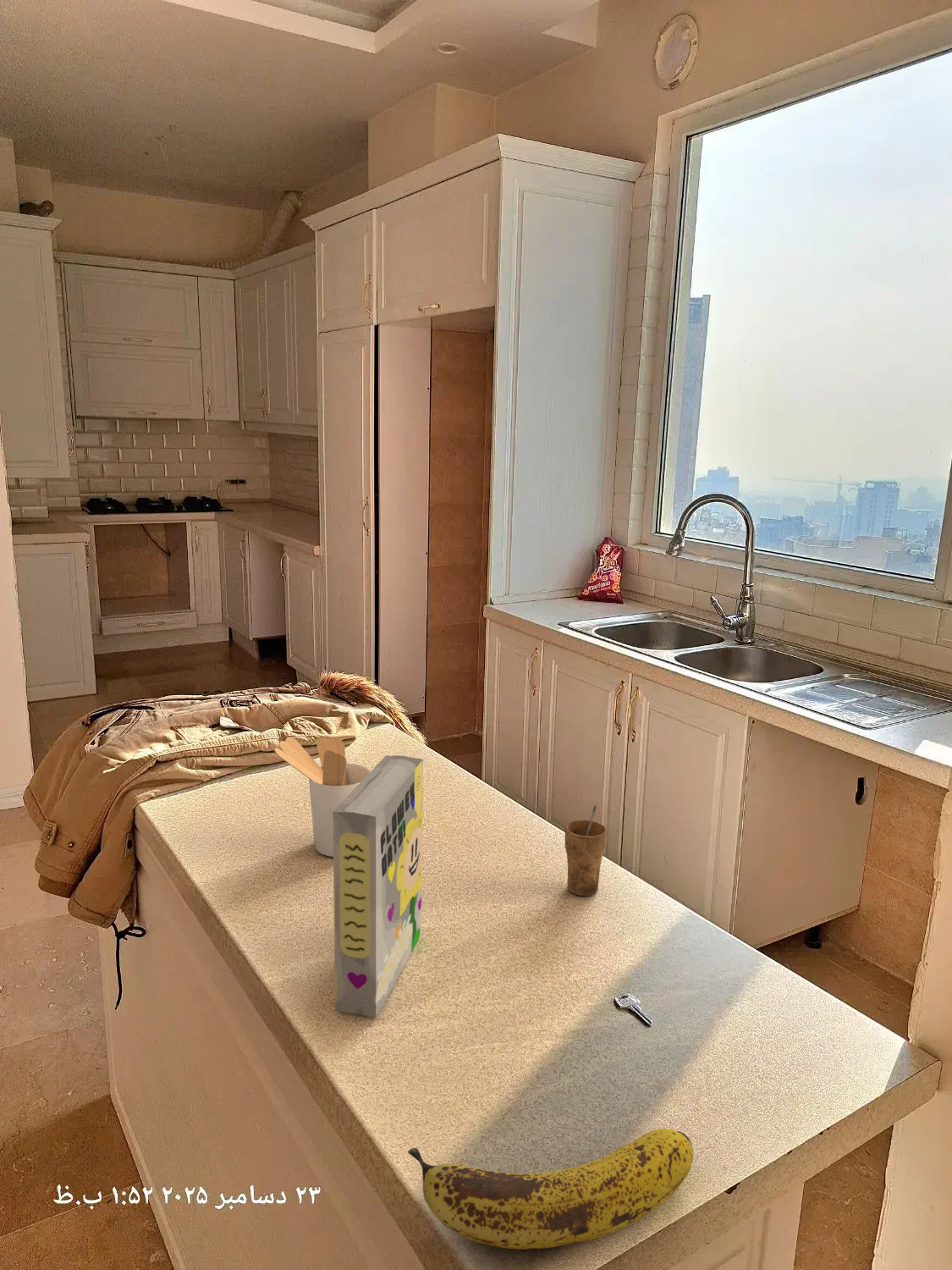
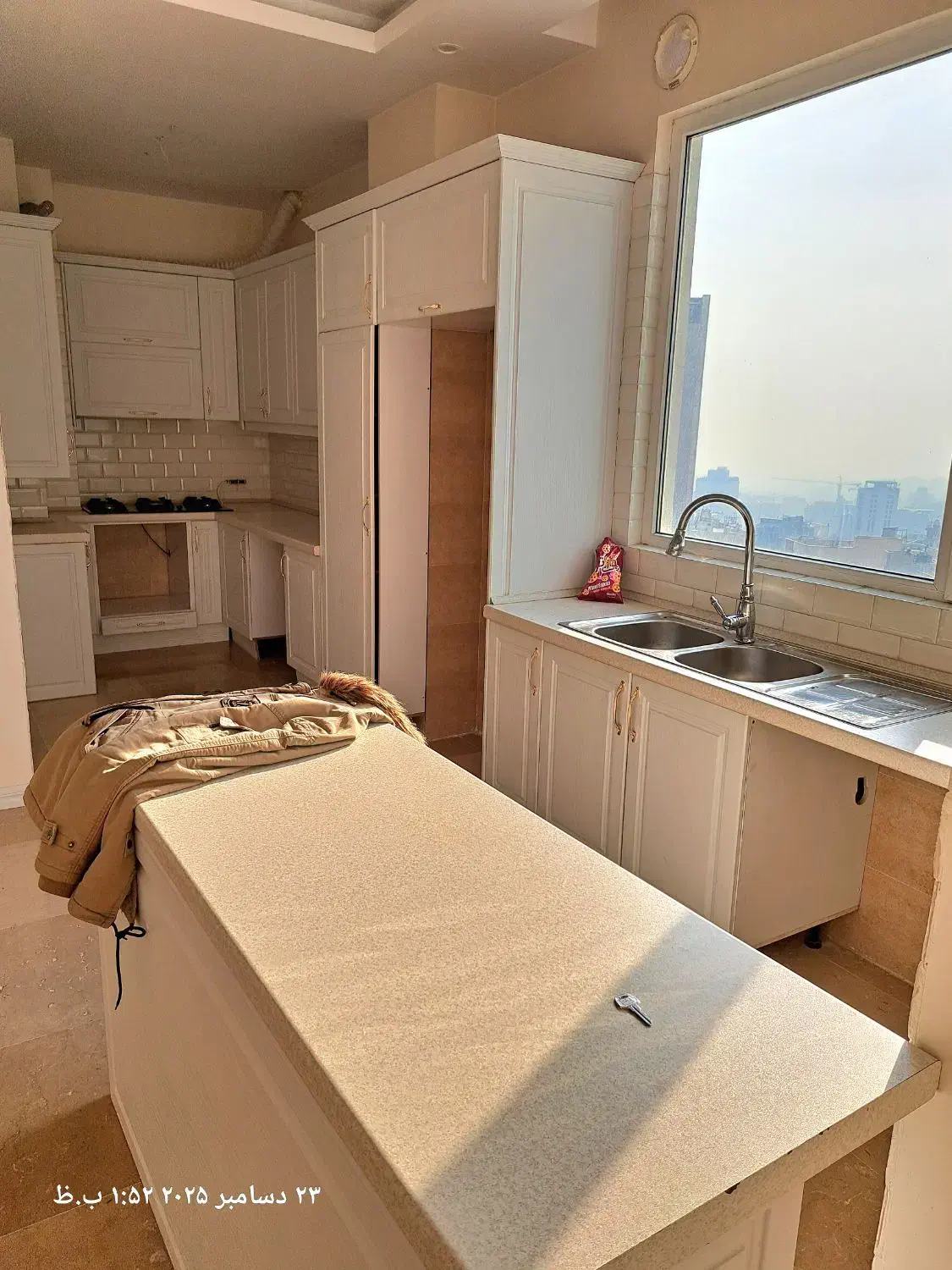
- utensil holder [273,736,371,858]
- fruit [407,1128,694,1250]
- cereal box [333,754,424,1019]
- cup [564,804,608,897]
